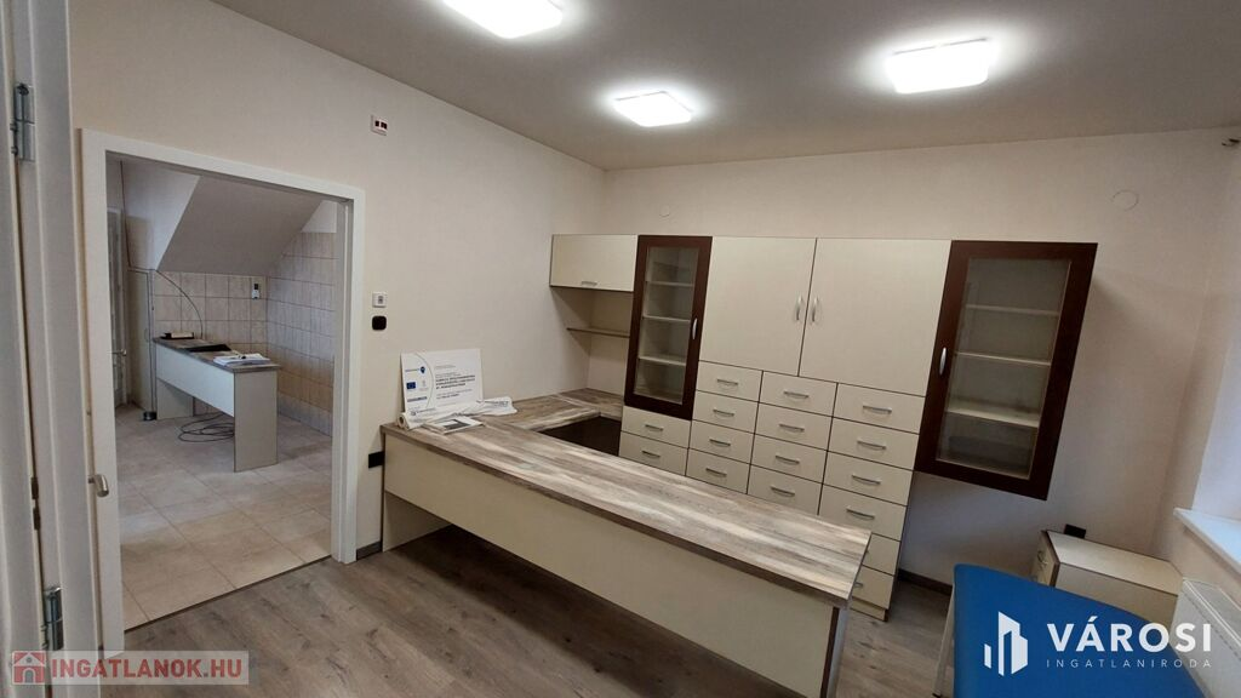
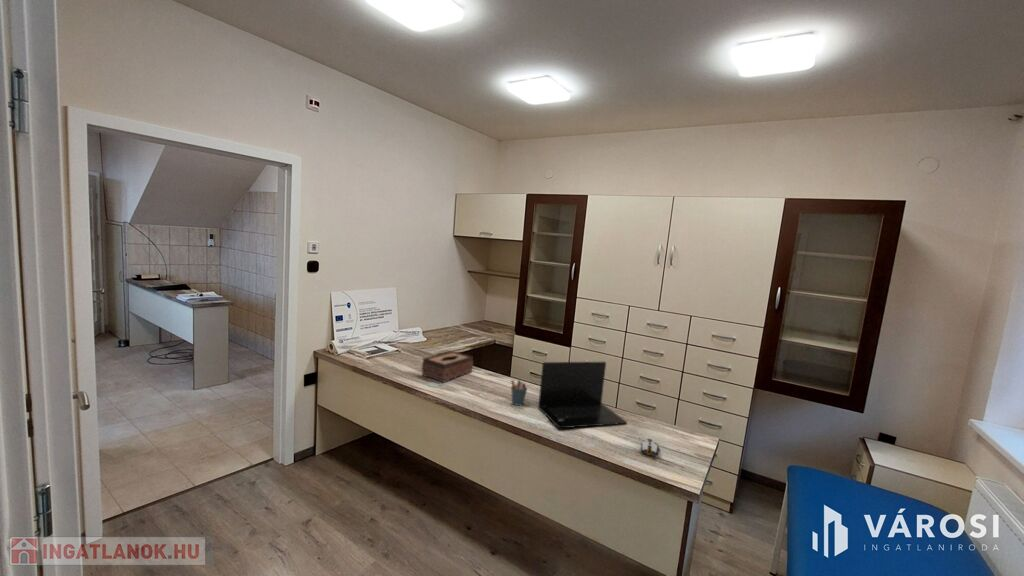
+ pen holder [510,379,528,407]
+ tissue box [421,350,474,384]
+ laptop [537,361,628,429]
+ computer mouse [640,437,661,461]
